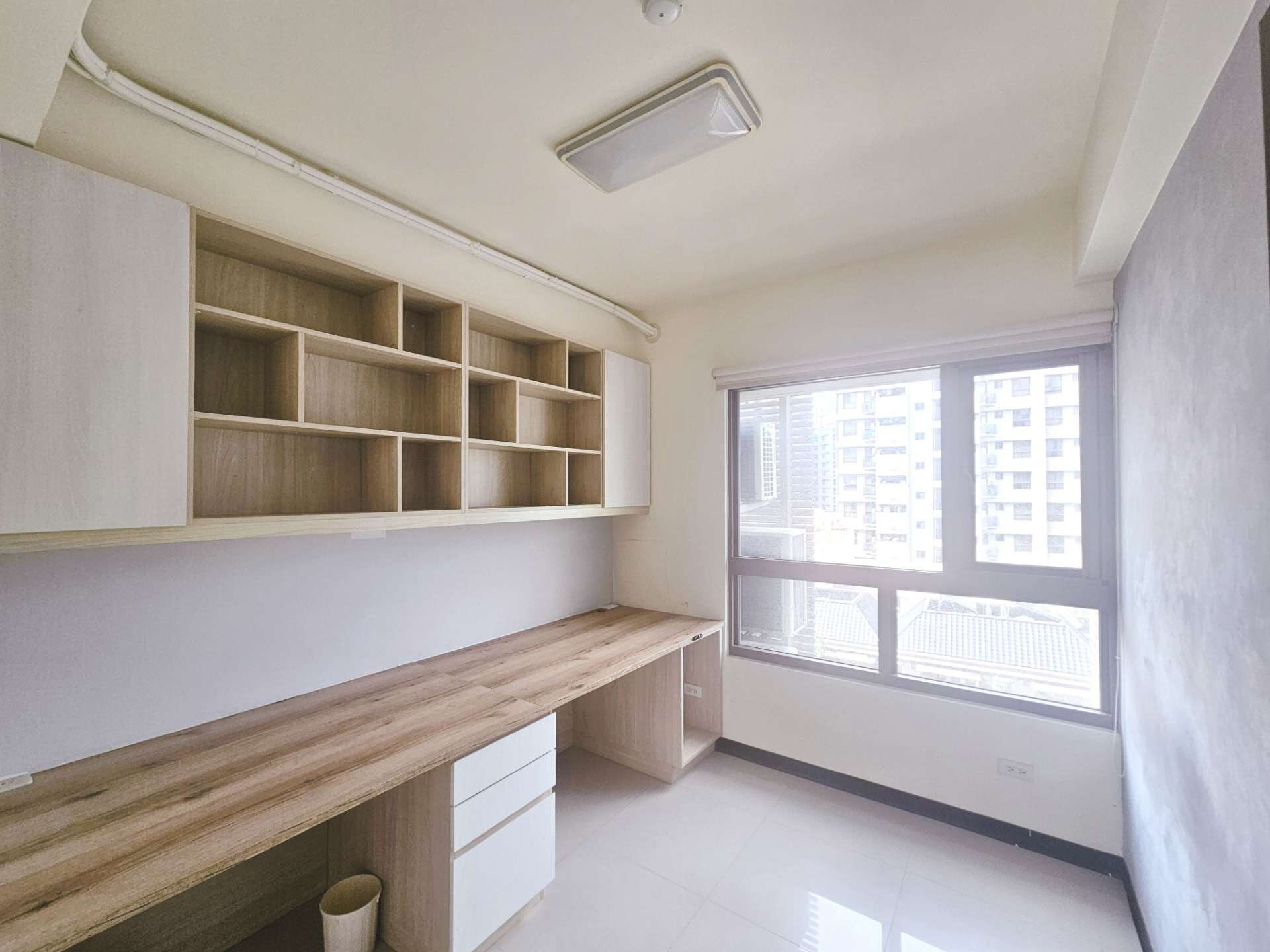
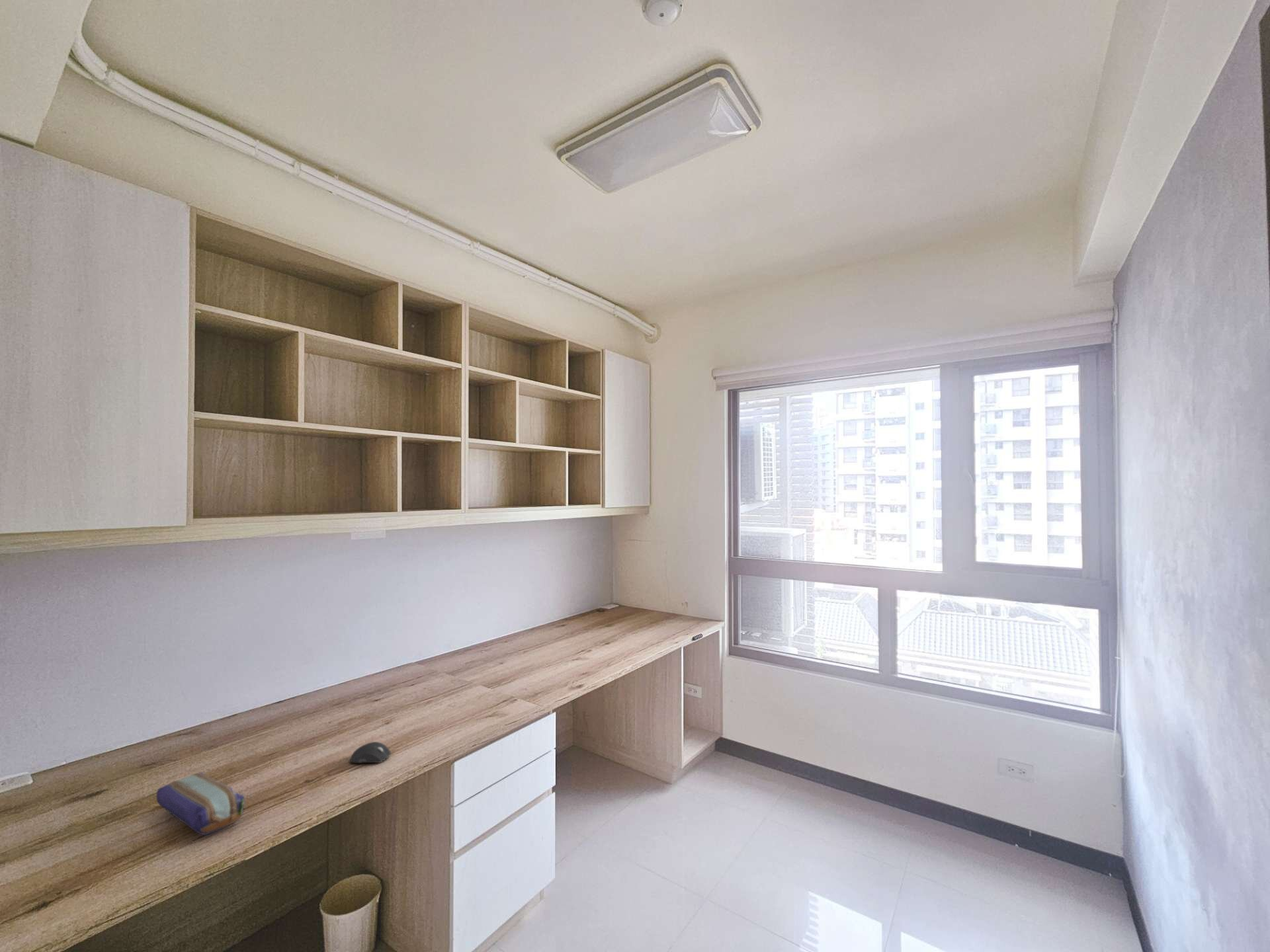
+ pencil case [155,772,245,836]
+ computer mouse [349,741,392,764]
